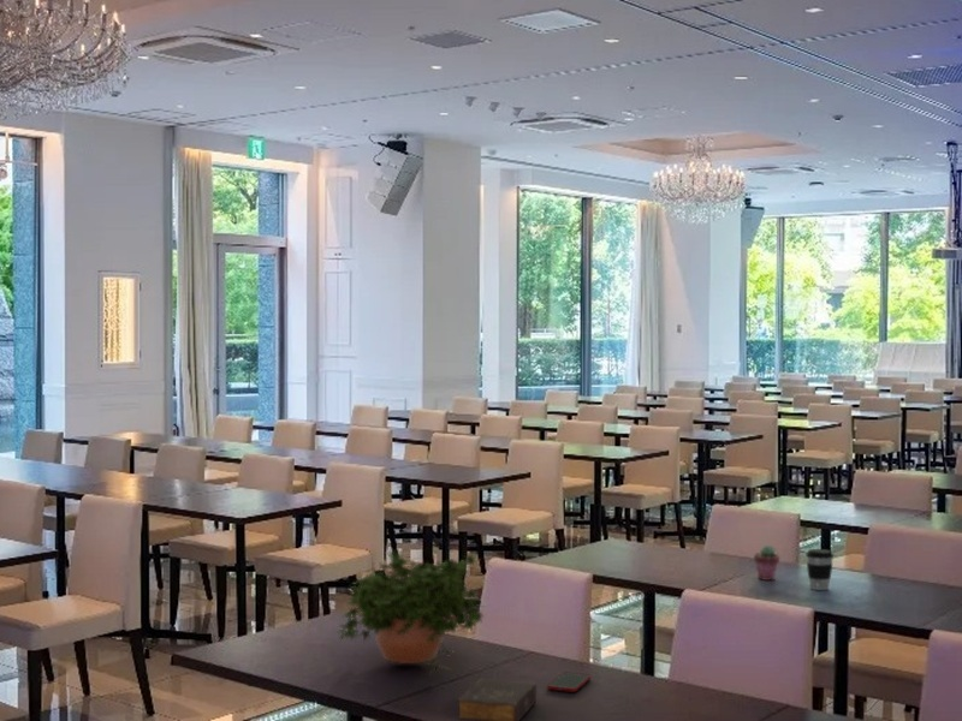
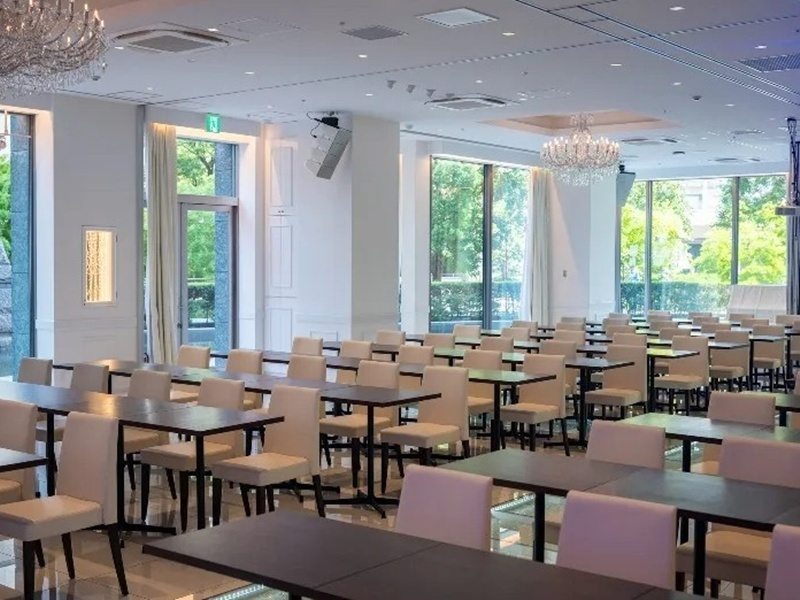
- book [457,678,538,721]
- potted plant [334,549,486,675]
- coffee cup [804,548,835,591]
- cell phone [546,671,592,693]
- potted succulent [753,544,780,582]
